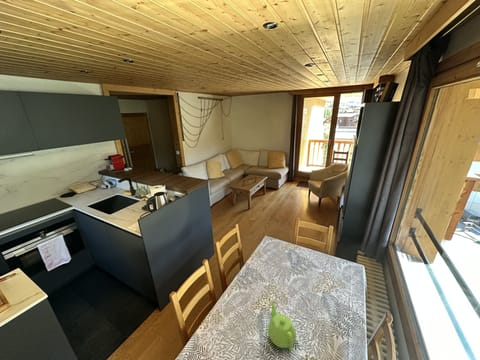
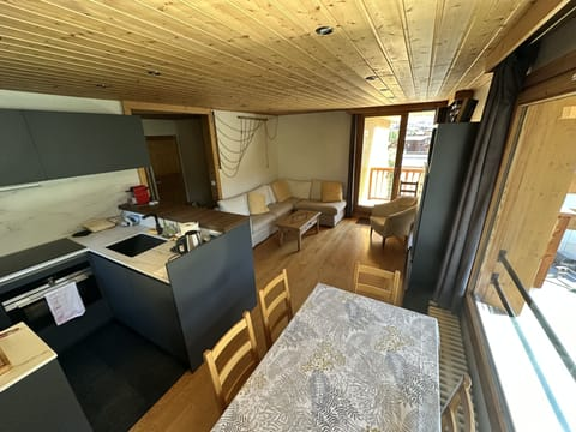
- teapot [267,301,297,351]
